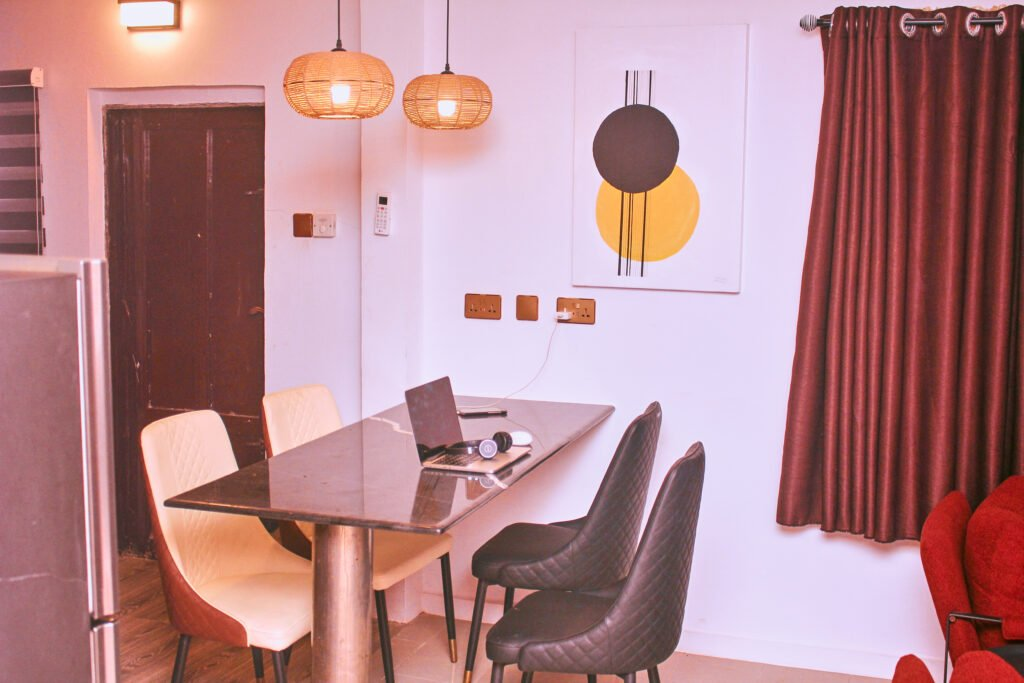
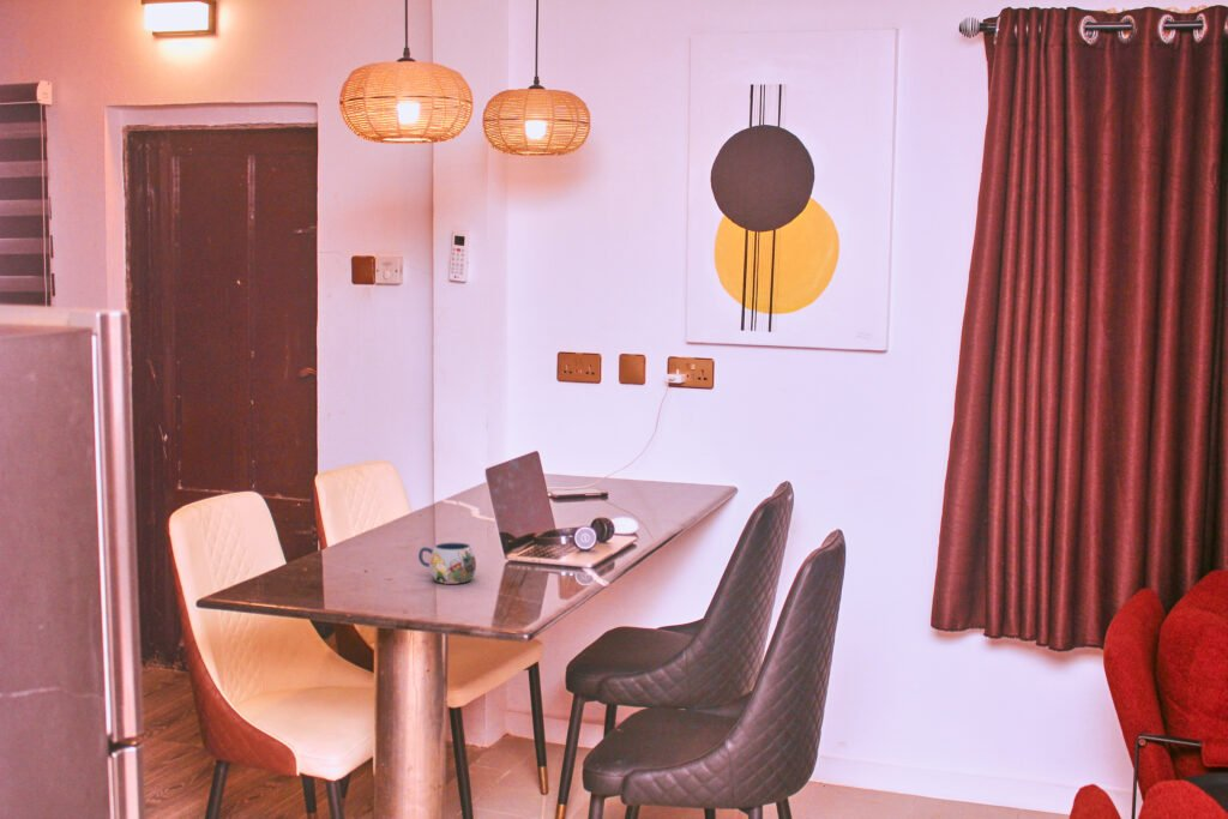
+ mug [417,542,477,585]
